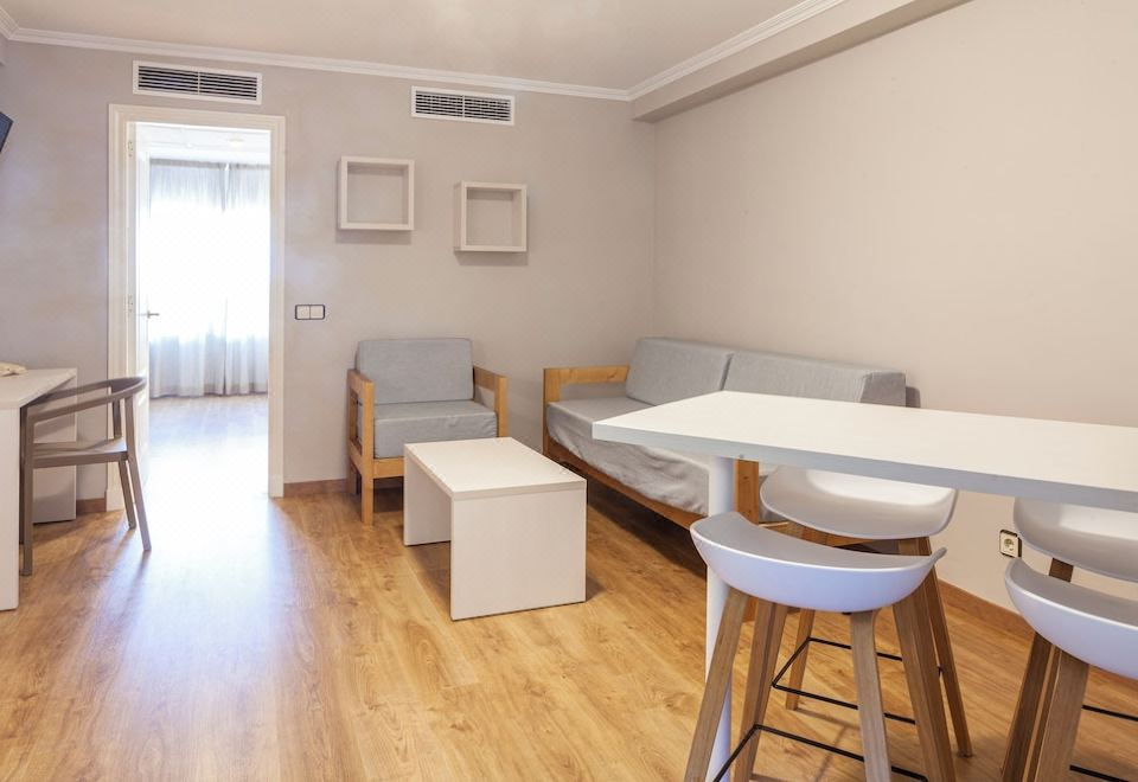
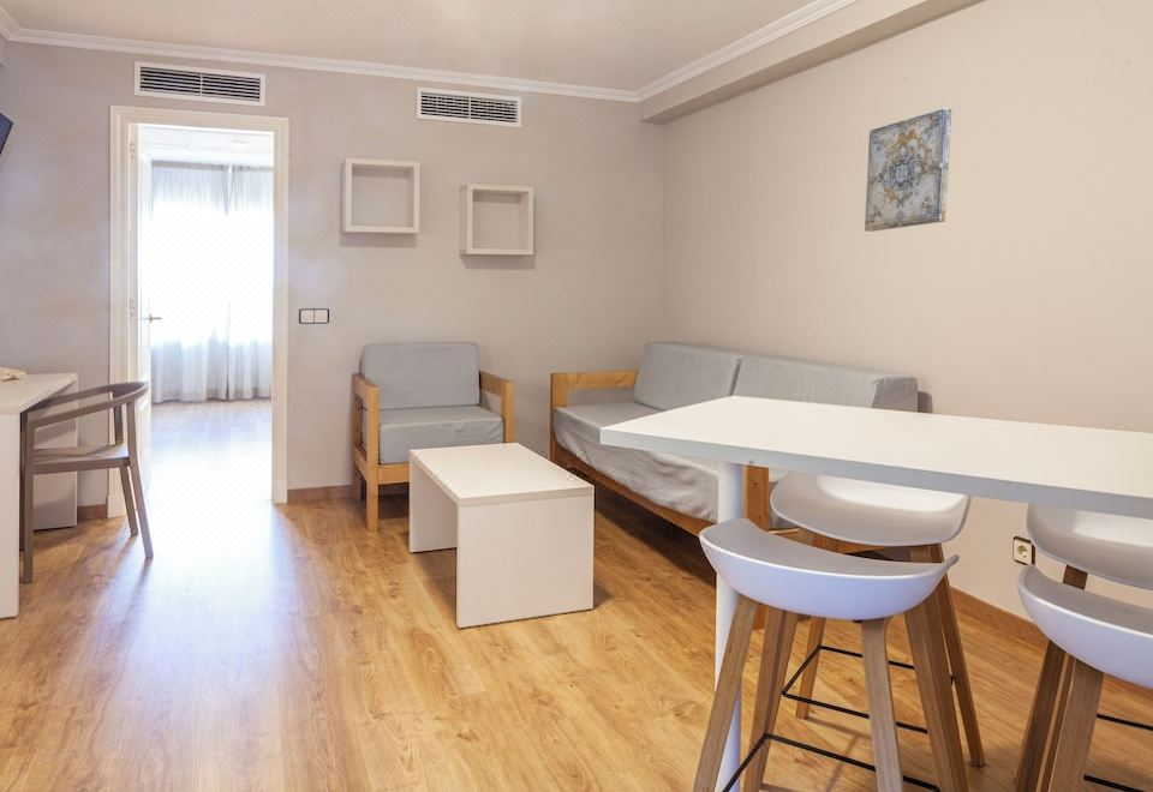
+ wall art [864,107,952,233]
